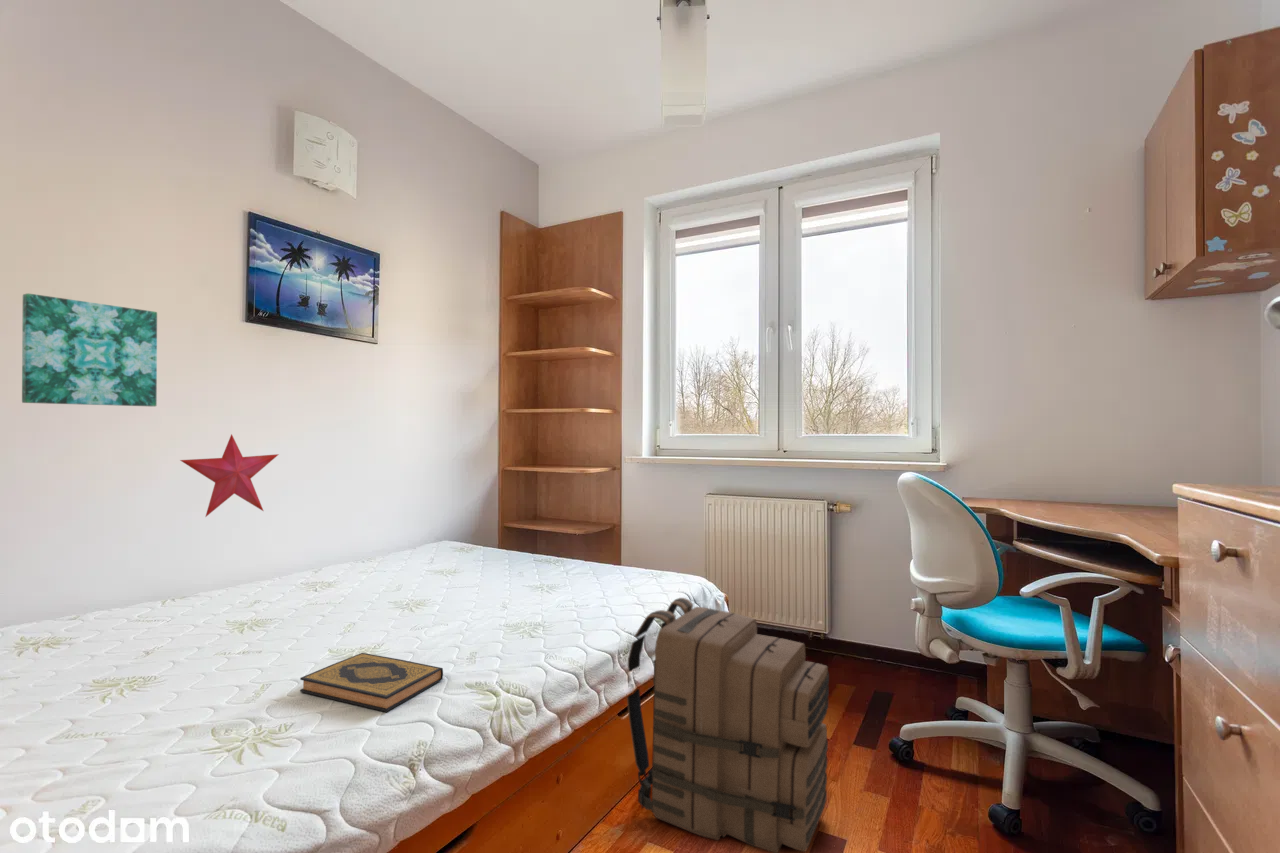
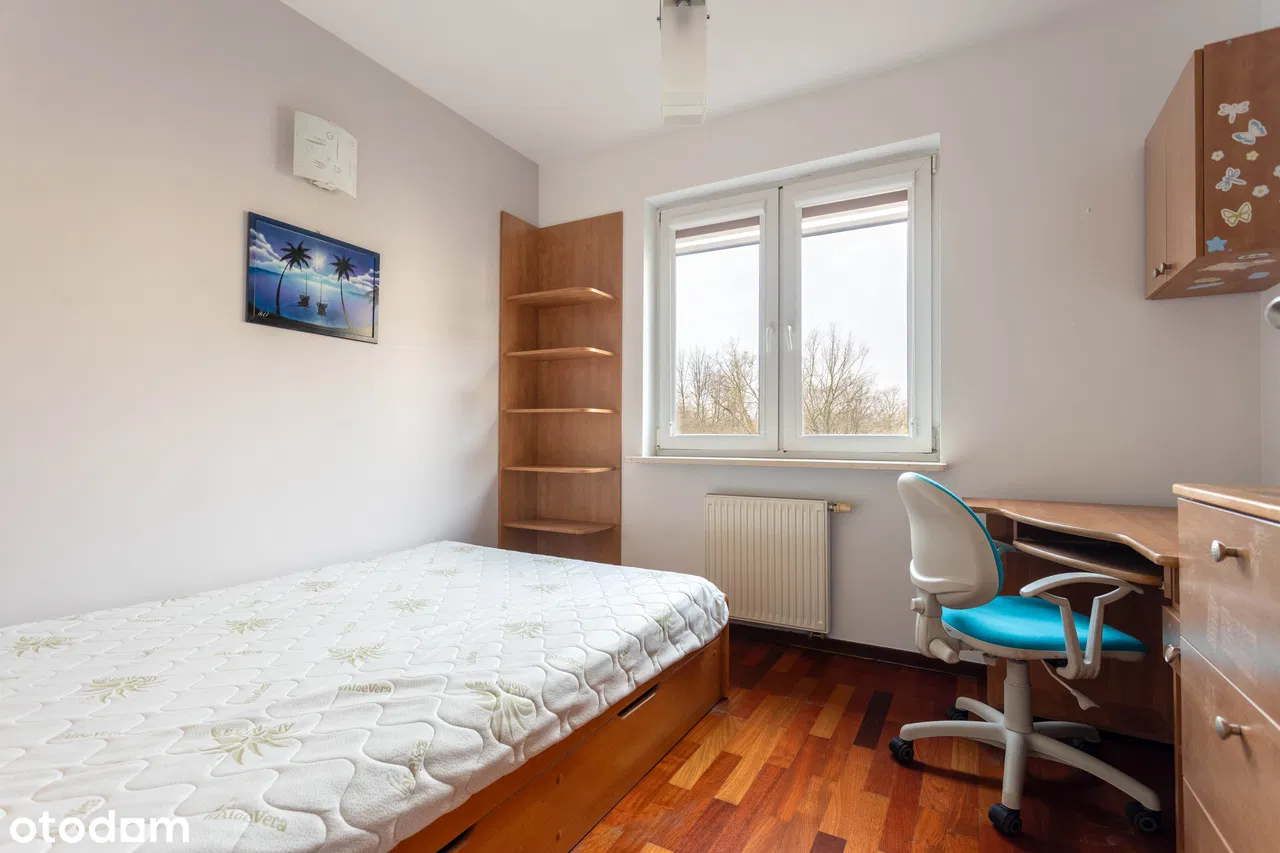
- backpack [626,597,830,853]
- decorative star [179,433,280,517]
- wall art [21,292,158,407]
- hardback book [299,652,444,713]
